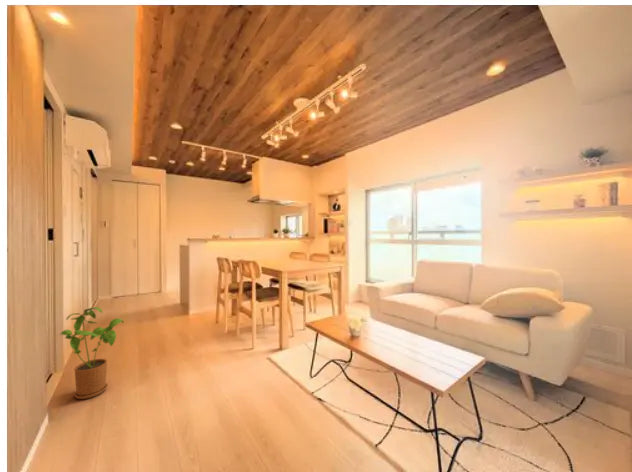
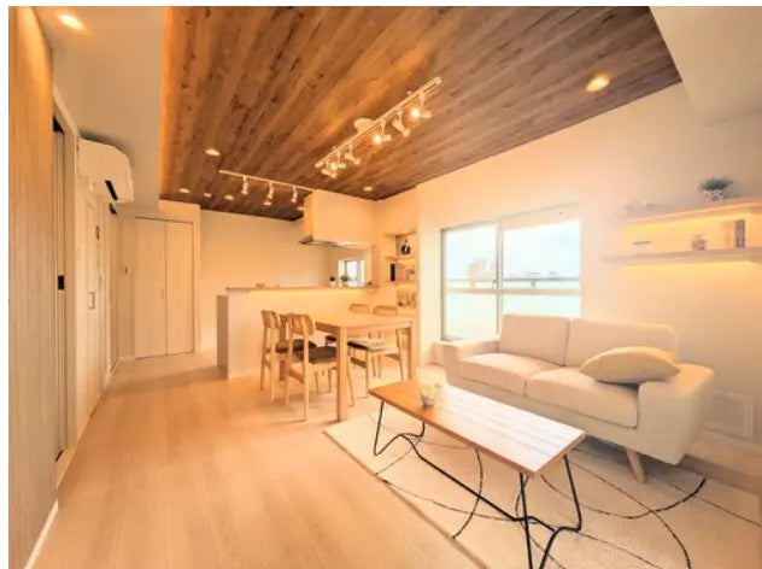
- house plant [59,306,125,400]
